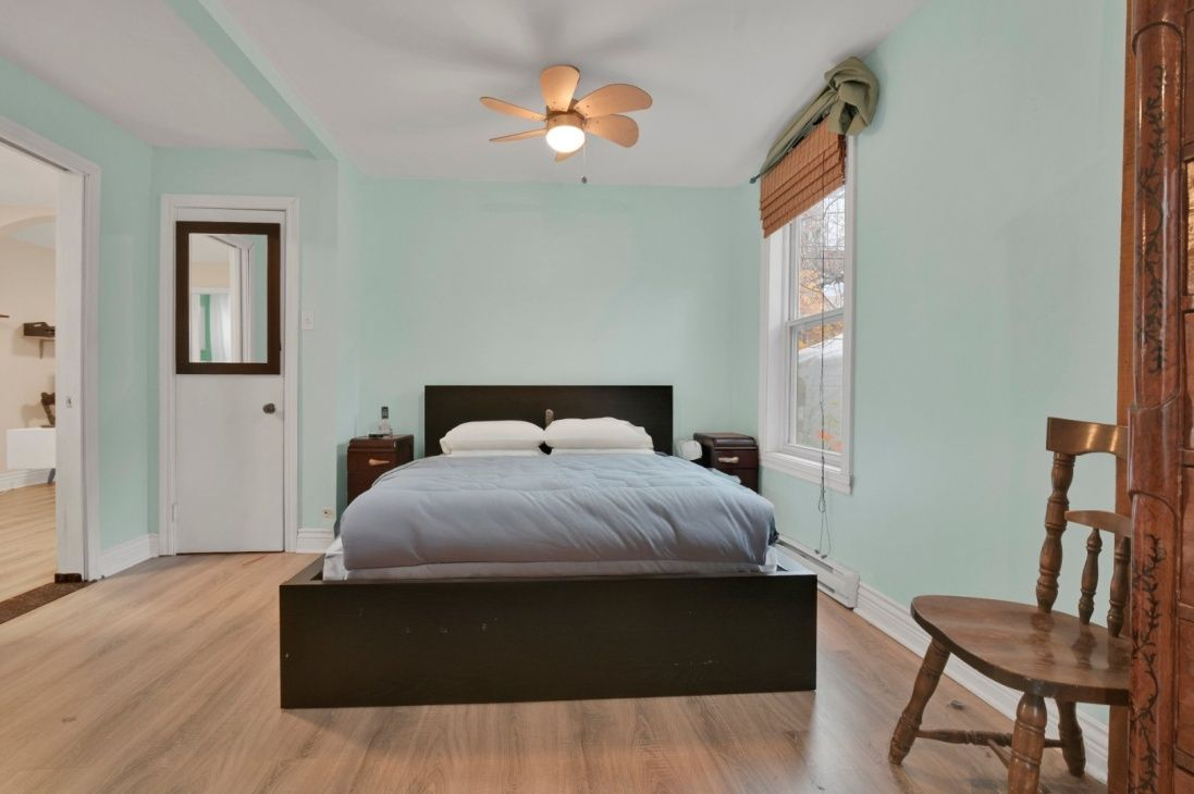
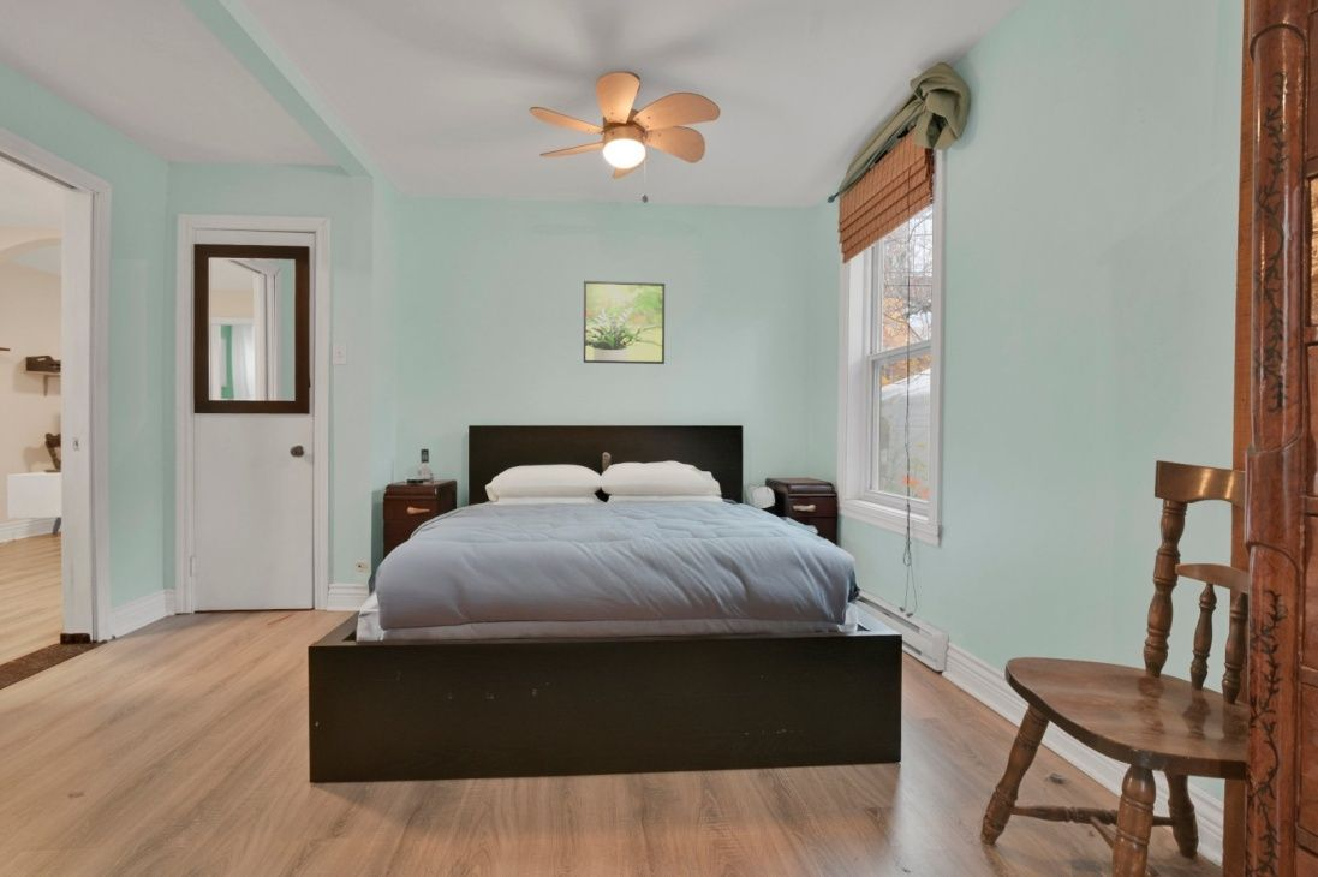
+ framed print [583,280,666,365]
